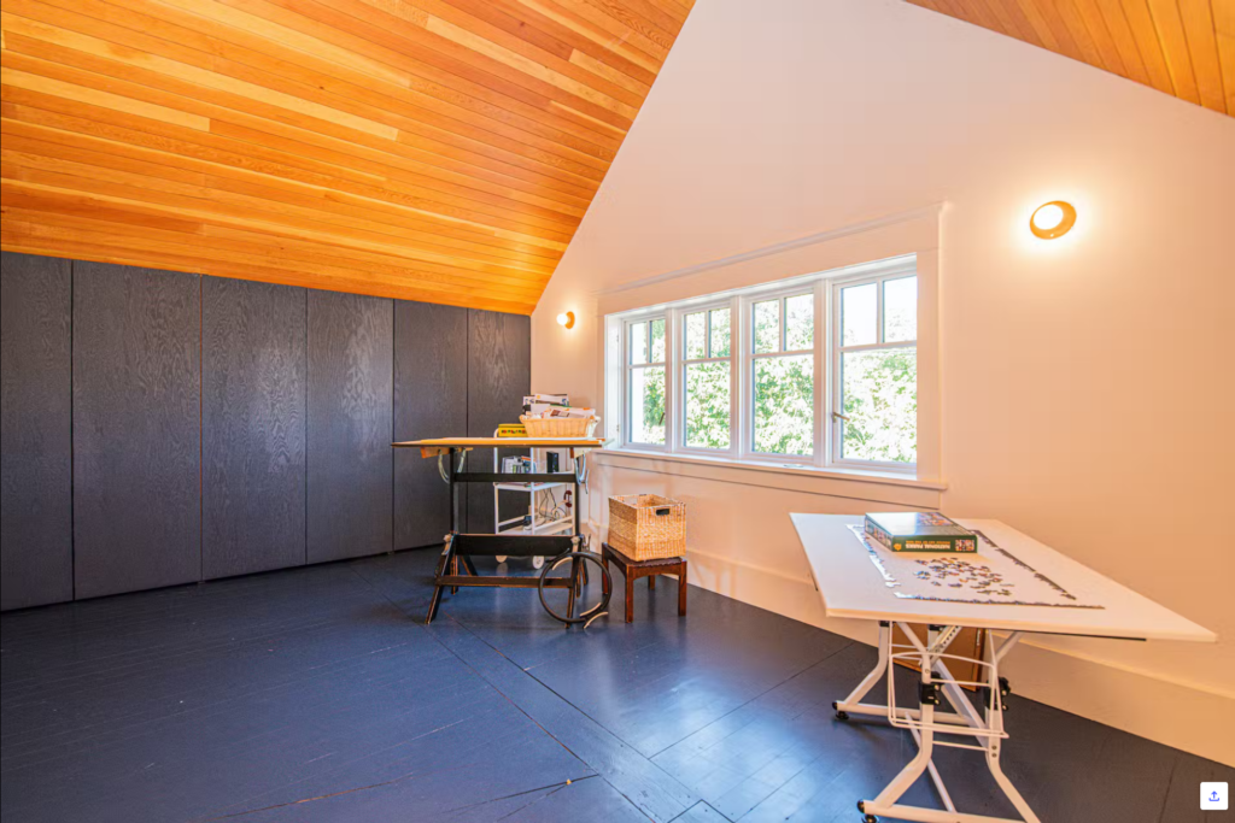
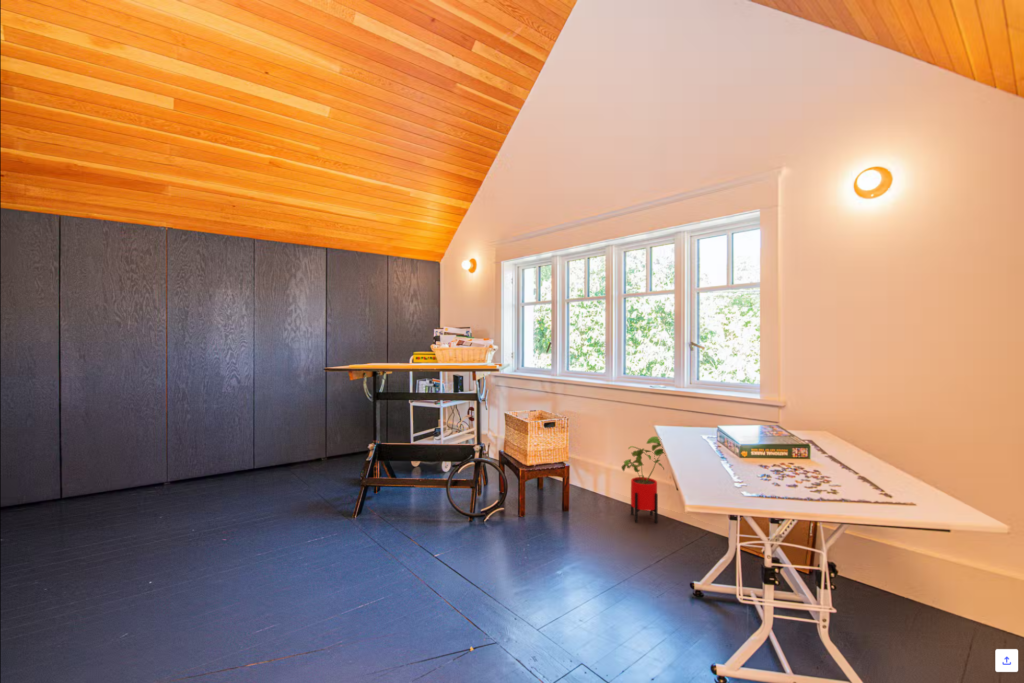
+ house plant [620,435,665,524]
